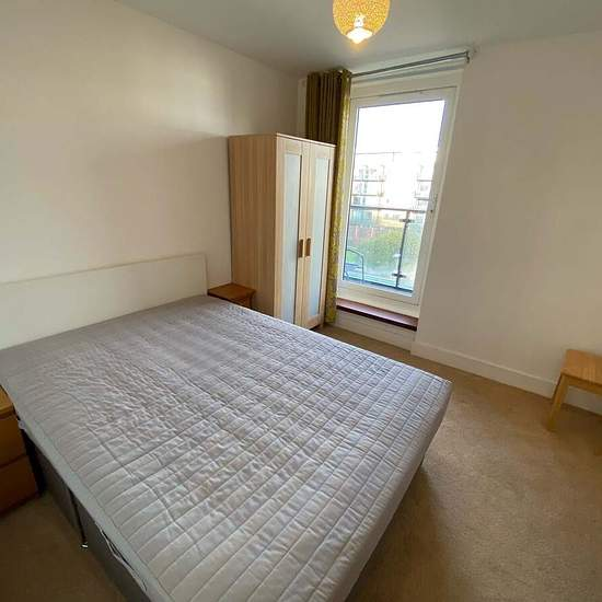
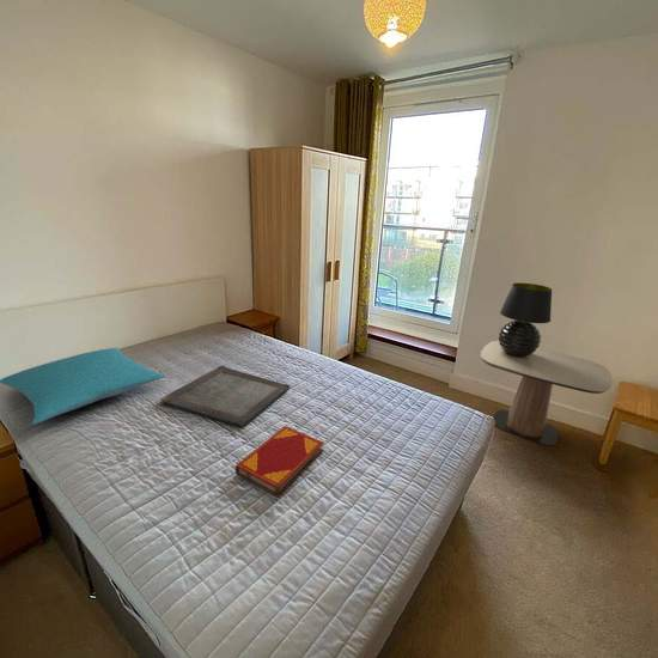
+ table lamp [498,281,553,358]
+ pillow [0,347,166,426]
+ side table [479,340,614,446]
+ hardback book [234,425,325,499]
+ serving tray [160,365,291,427]
